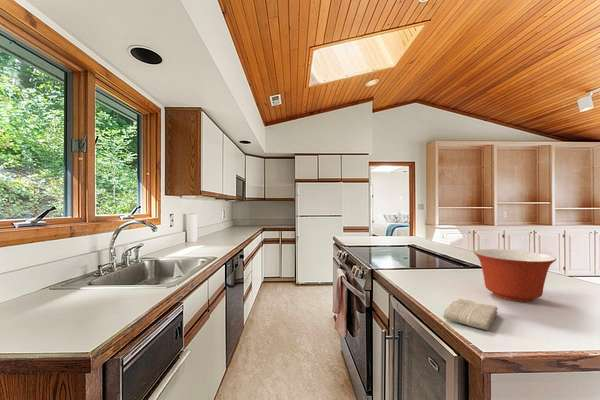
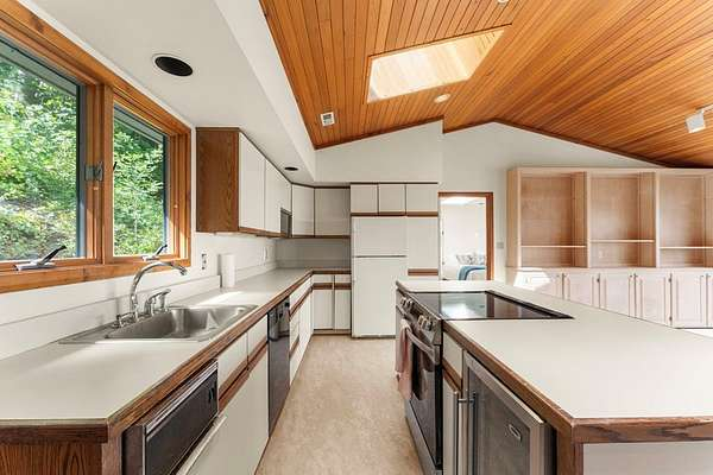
- mixing bowl [473,248,557,303]
- washcloth [443,298,499,331]
